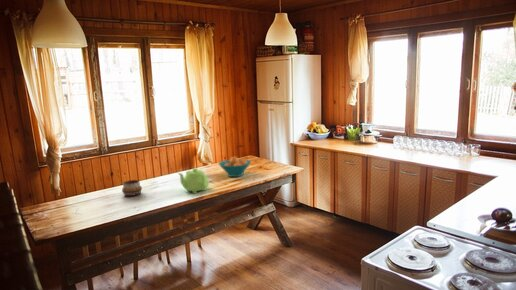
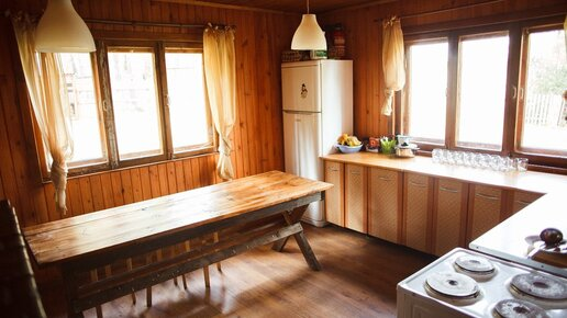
- fruit bowl [217,156,252,178]
- decorative bowl [121,179,143,197]
- teapot [177,167,210,195]
